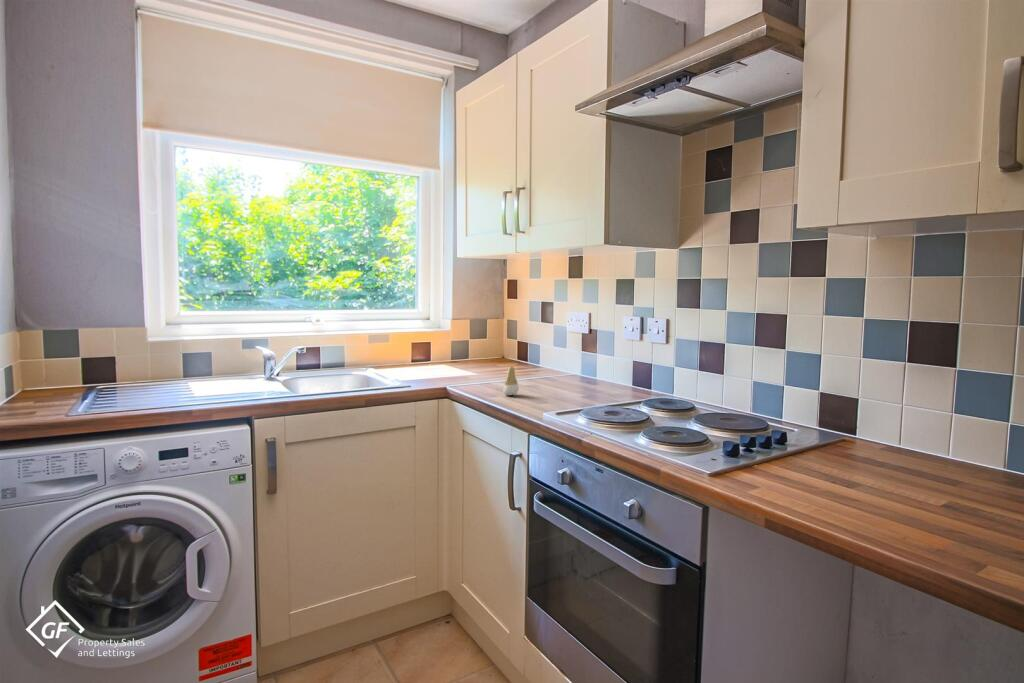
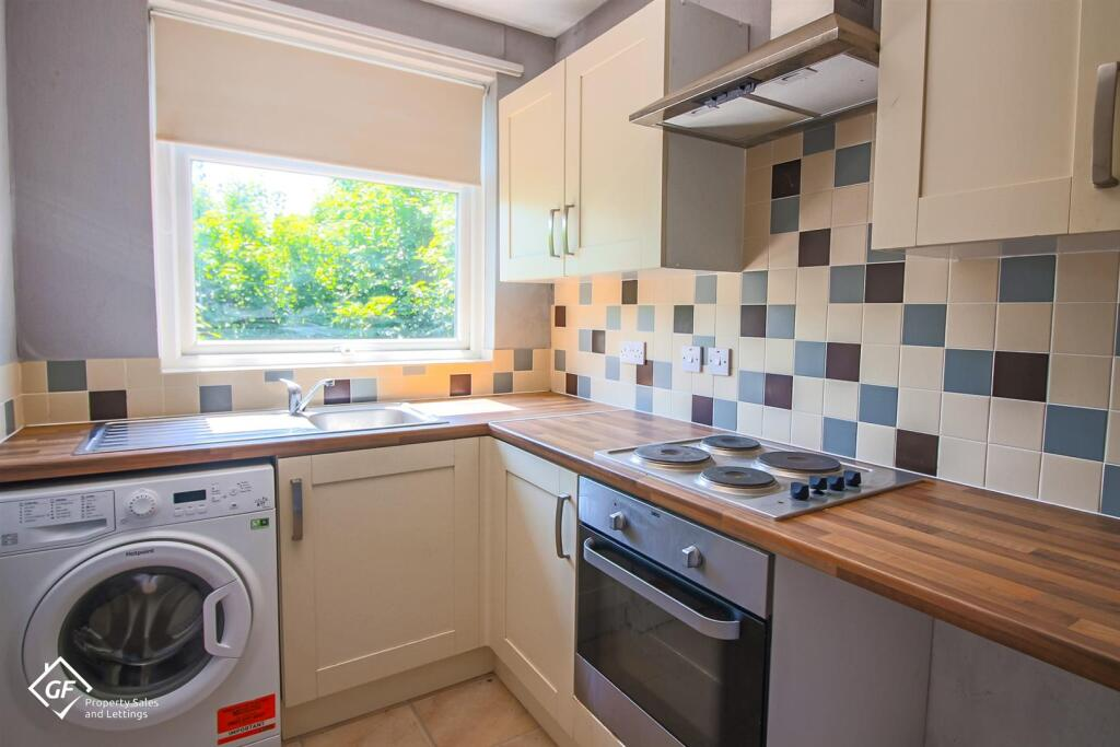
- tooth [502,365,520,397]
